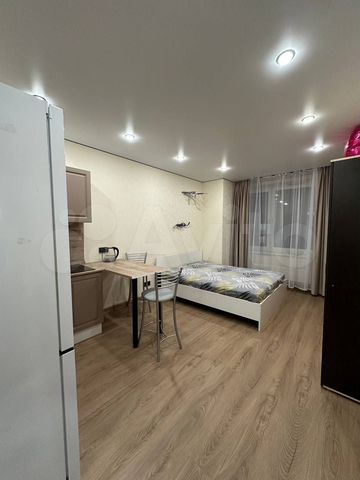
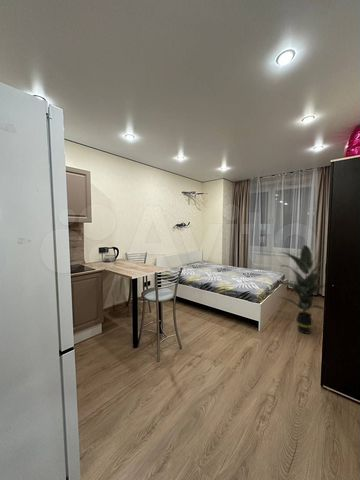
+ indoor plant [277,244,327,335]
